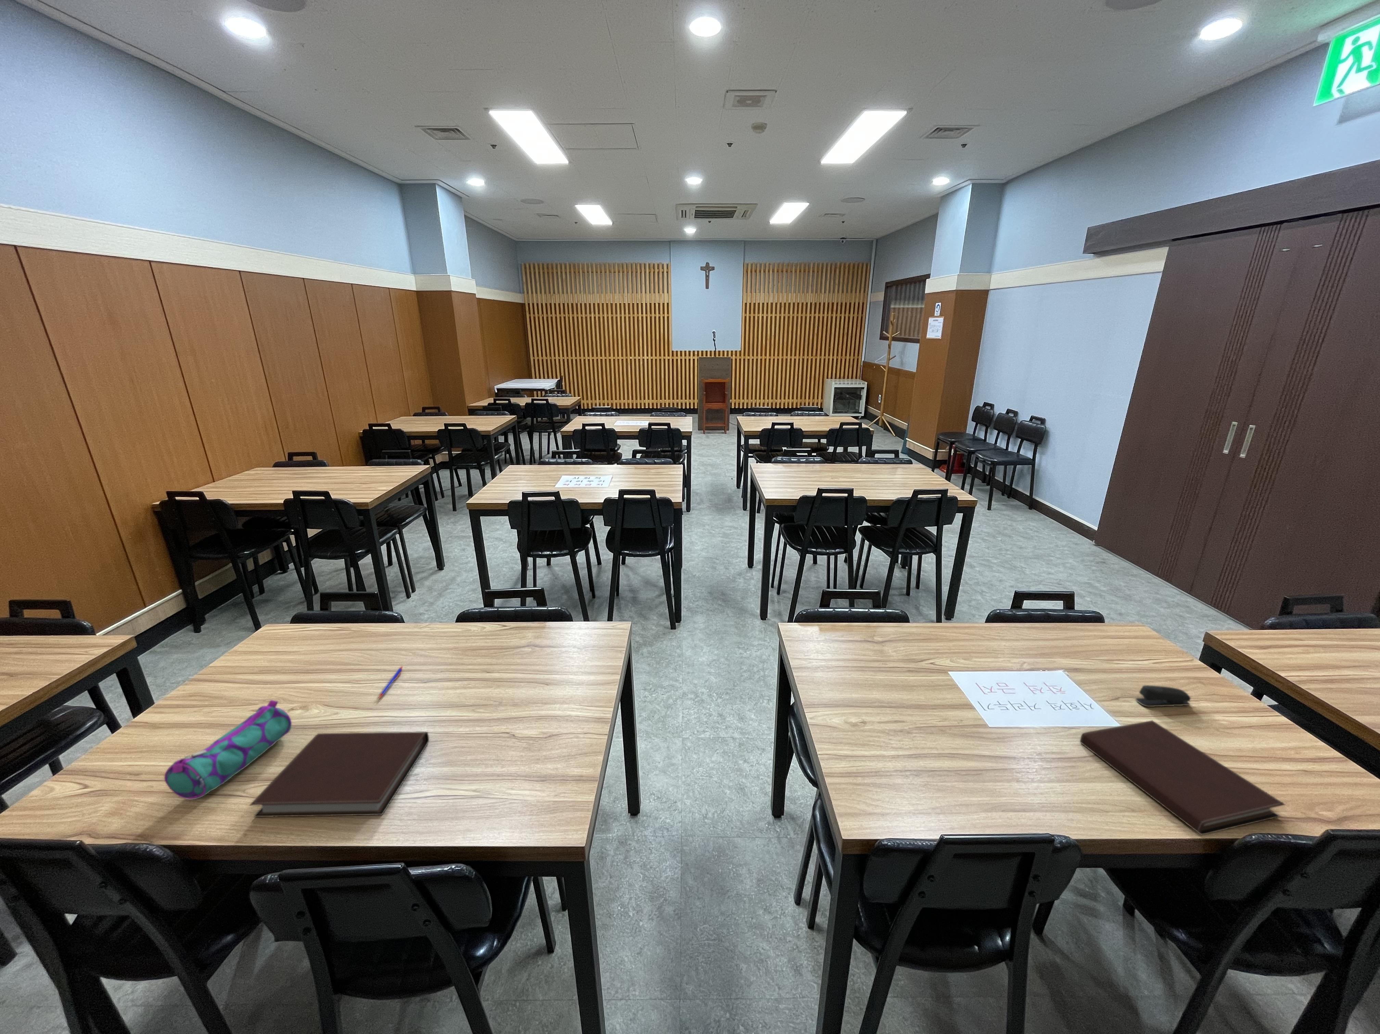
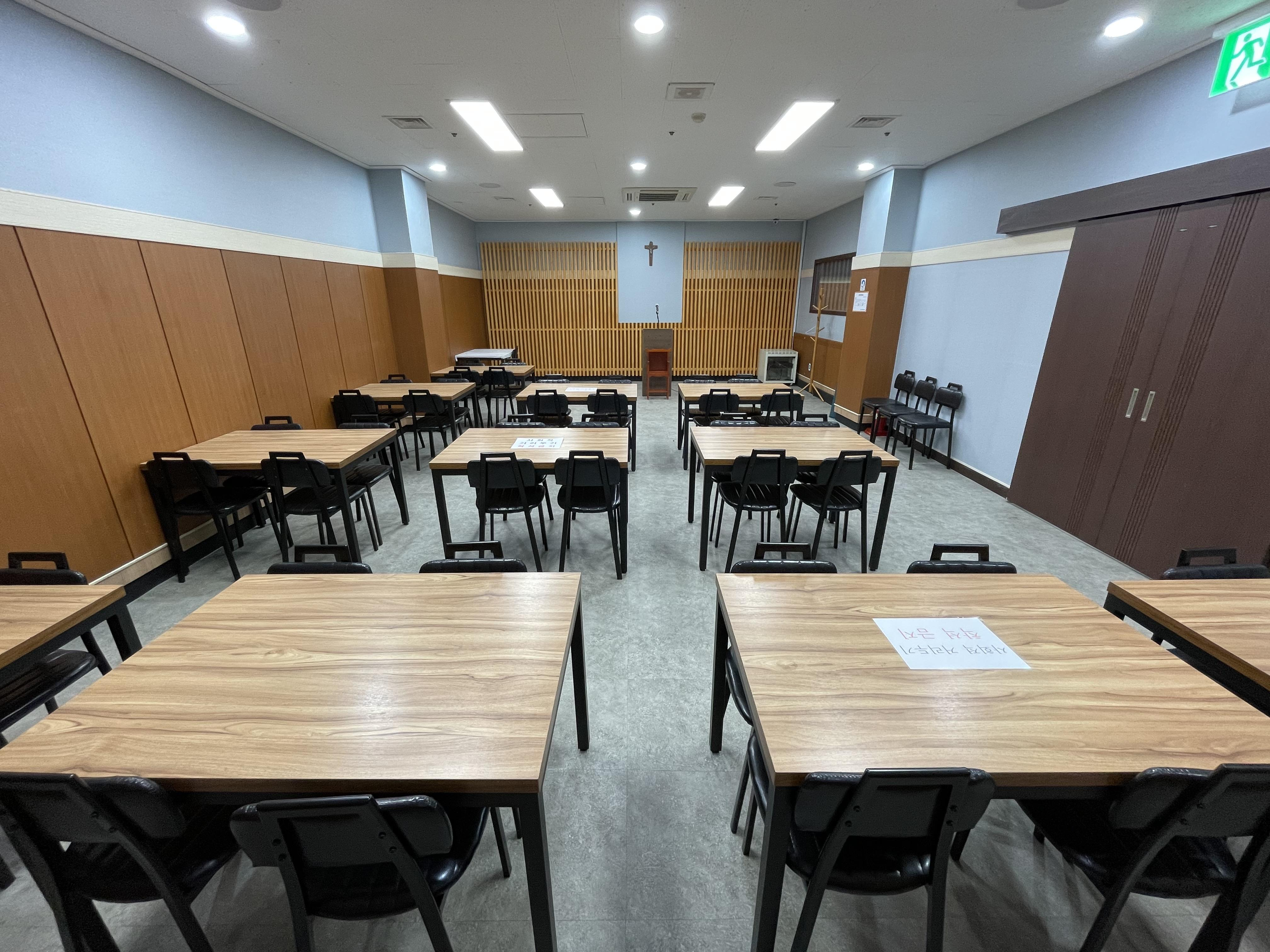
- notebook [1079,720,1285,835]
- notebook [249,731,429,817]
- pen [377,666,403,701]
- pencil case [164,699,292,800]
- stapler [1136,685,1191,707]
